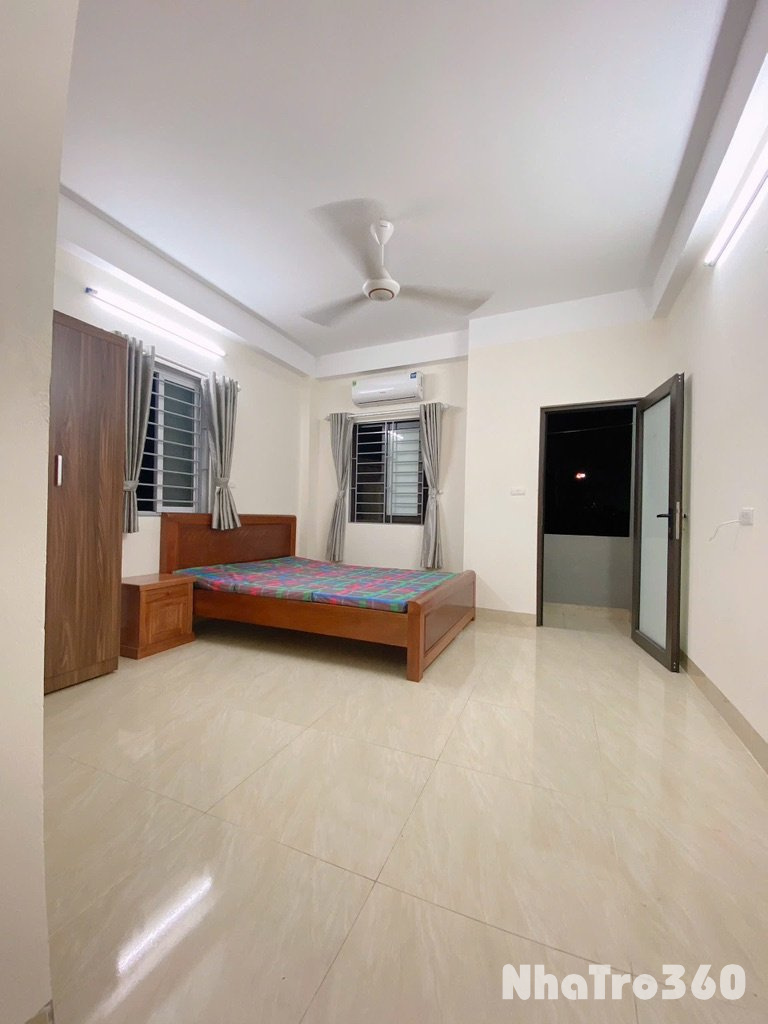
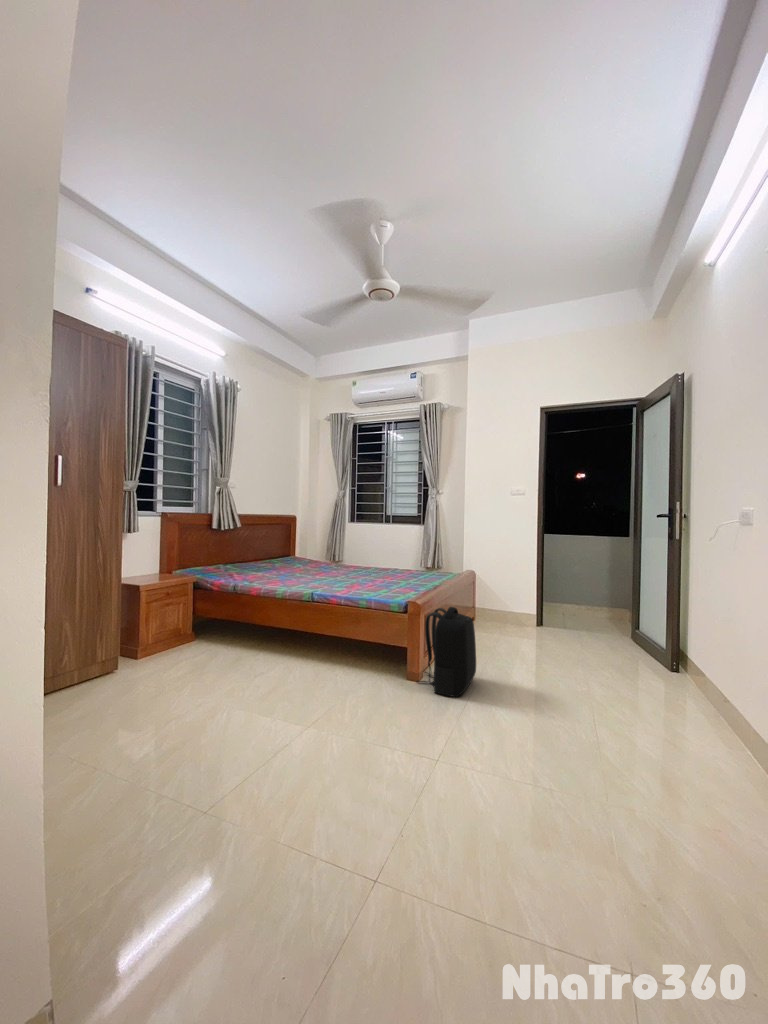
+ backpack [415,606,477,698]
